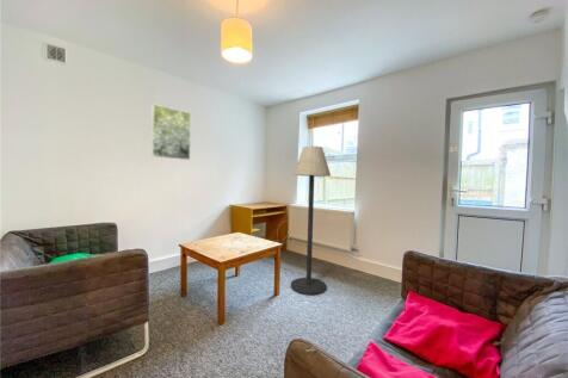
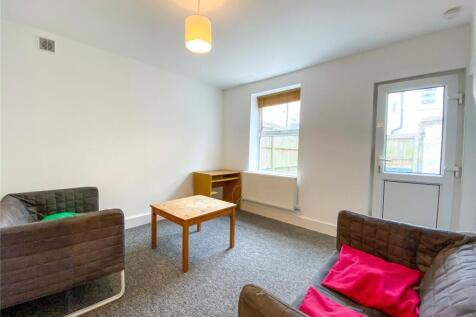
- floor lamp [290,145,332,296]
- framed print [150,103,192,161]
